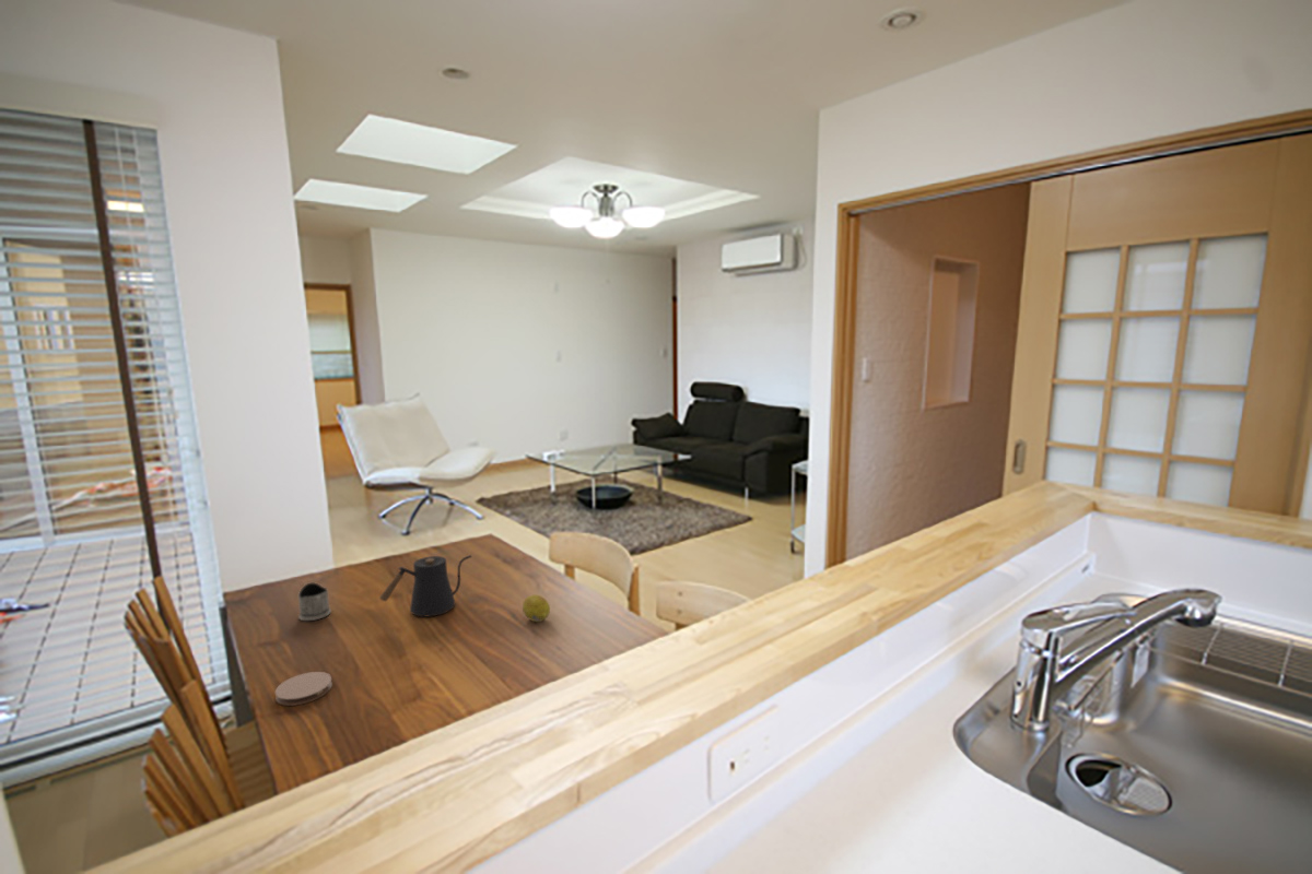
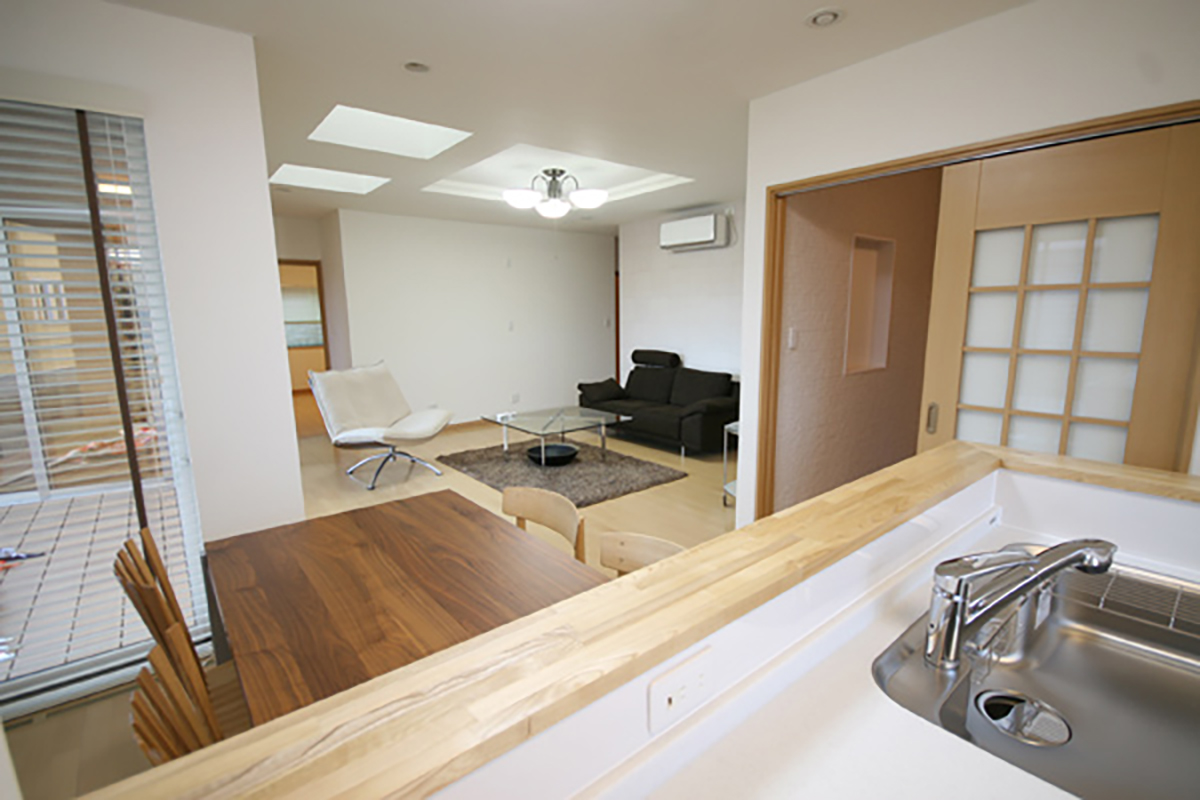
- tea glass holder [297,581,332,622]
- fruit [522,593,551,623]
- kettle [378,554,473,617]
- coaster [274,671,333,707]
